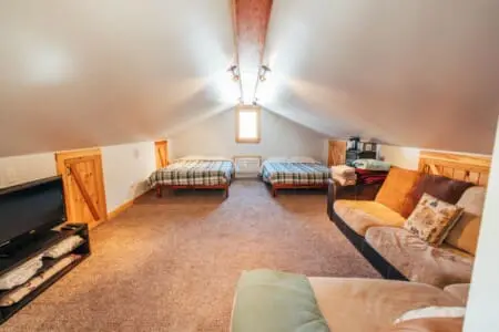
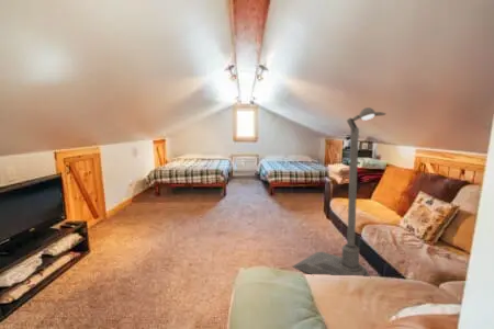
+ street lamp [292,106,386,277]
